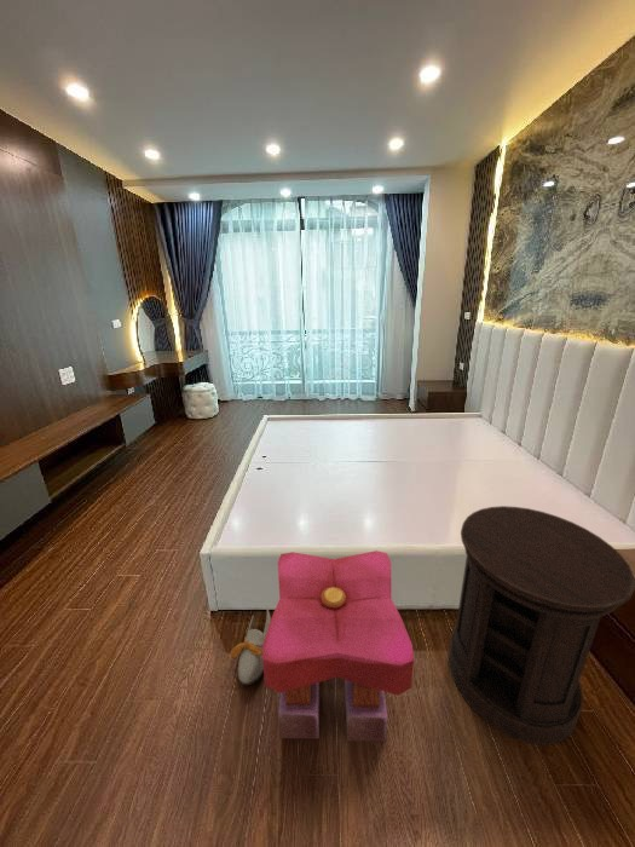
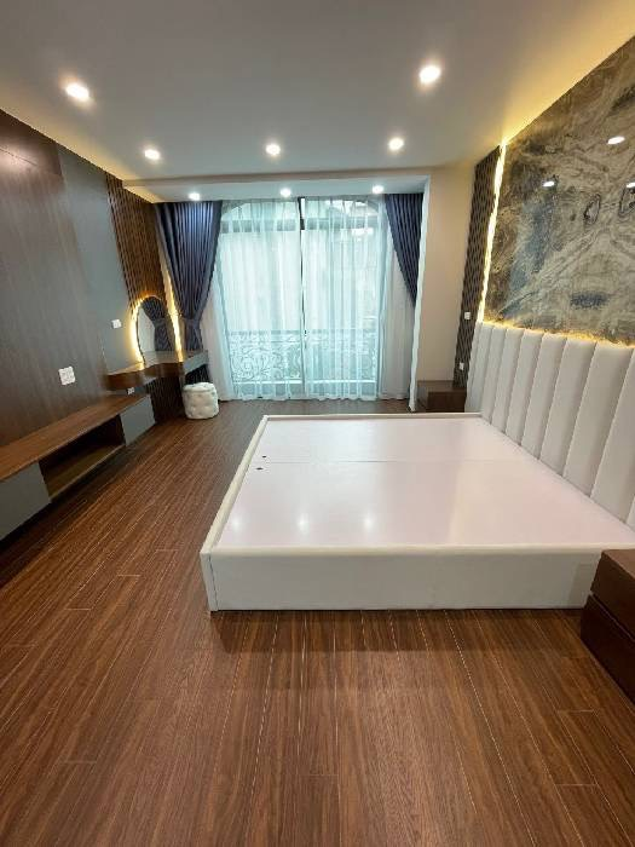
- shoe [227,604,271,686]
- stool [262,549,415,743]
- side table [448,505,635,747]
